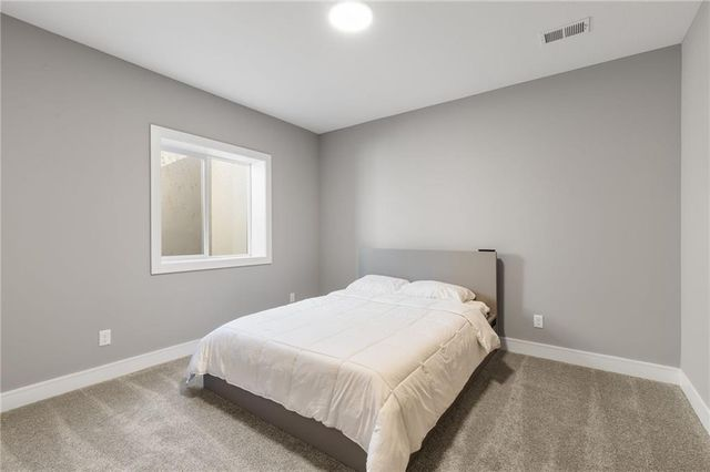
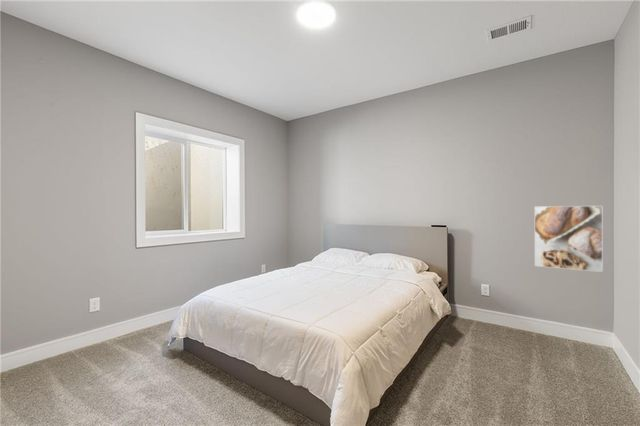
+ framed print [534,205,604,273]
